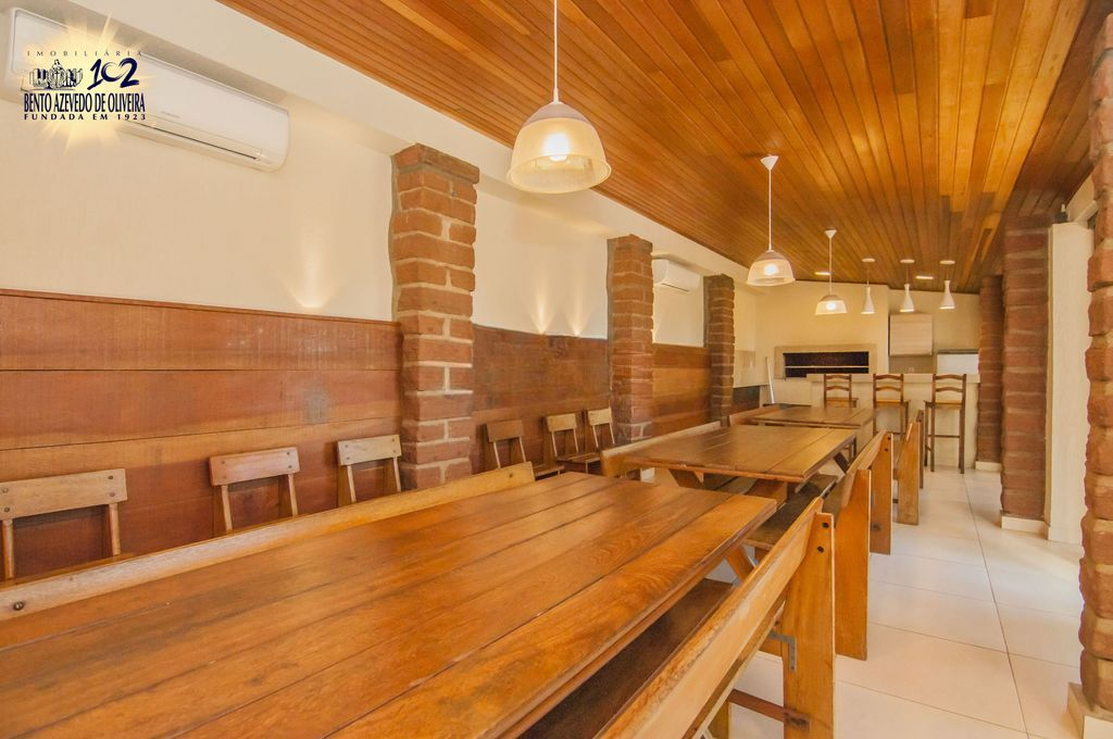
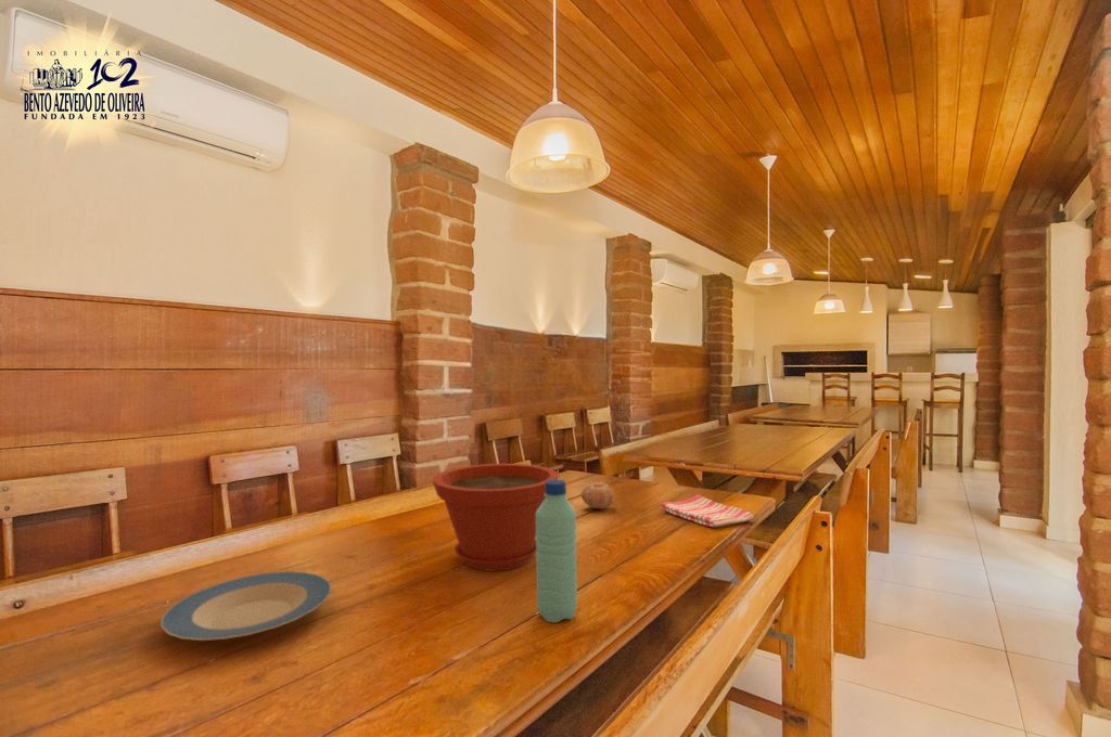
+ plate [159,570,332,642]
+ plant pot [432,463,560,572]
+ water bottle [535,479,578,623]
+ fruit [580,481,616,510]
+ dish towel [661,493,754,528]
